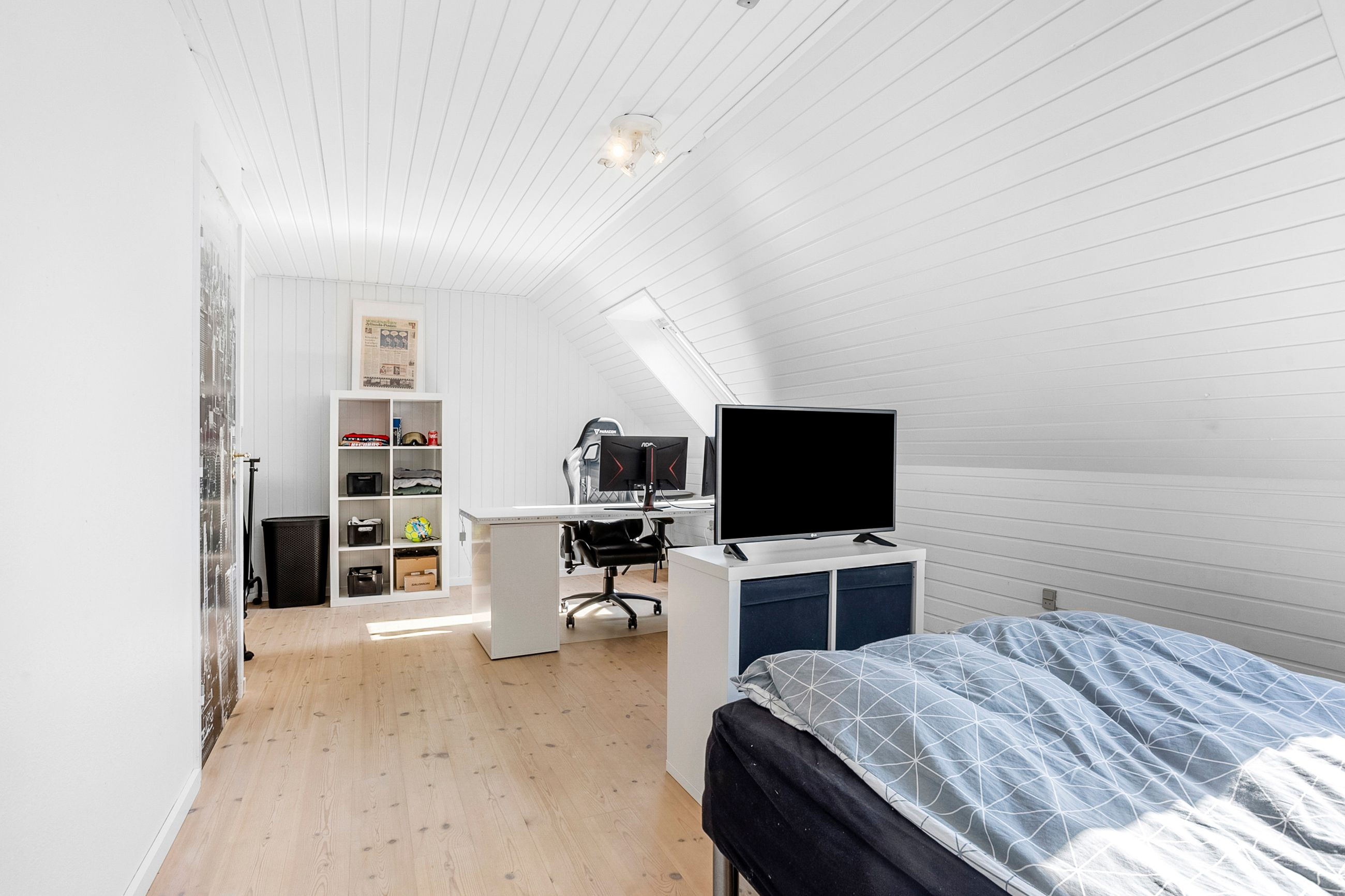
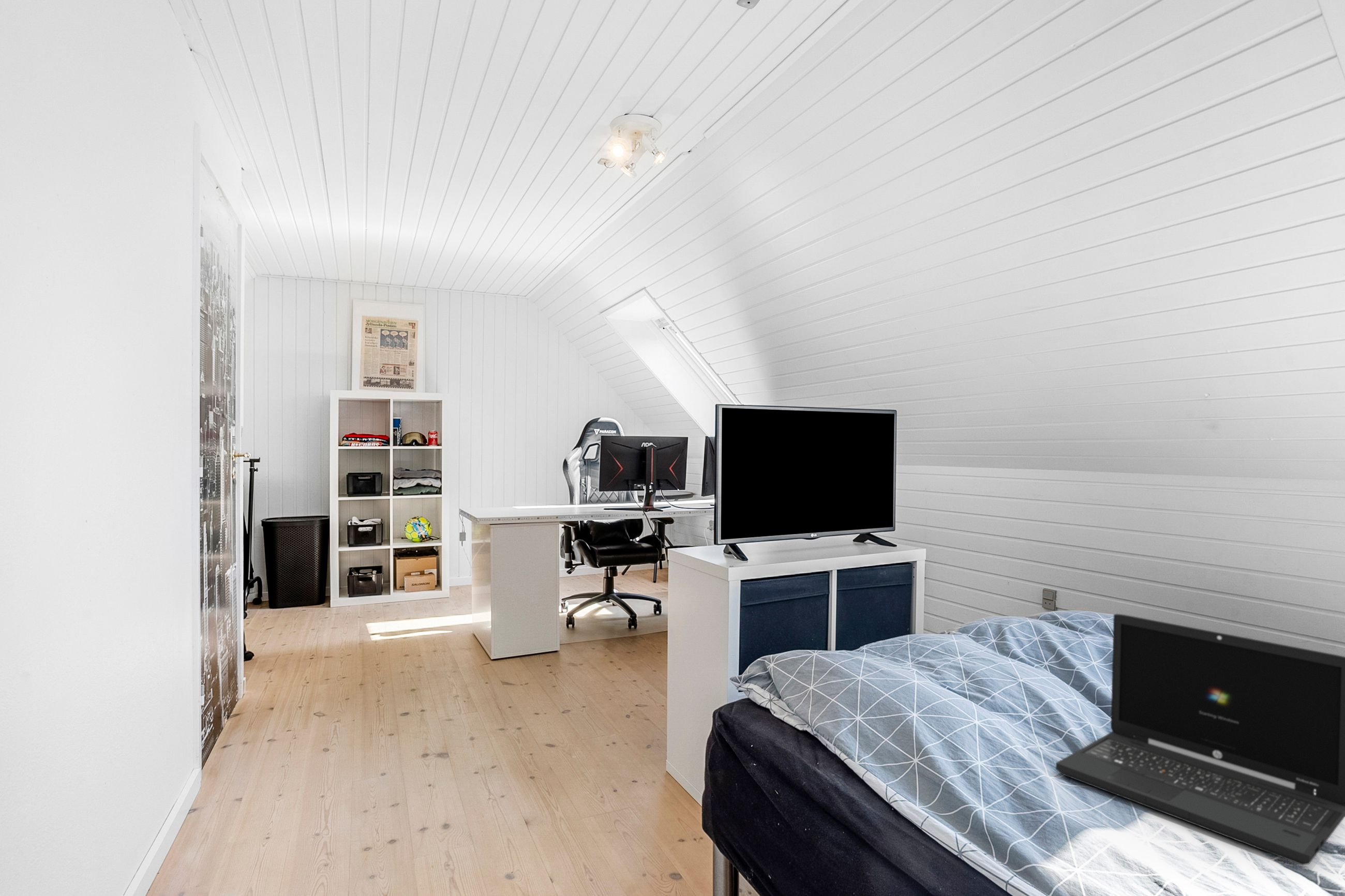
+ laptop [1055,613,1345,866]
